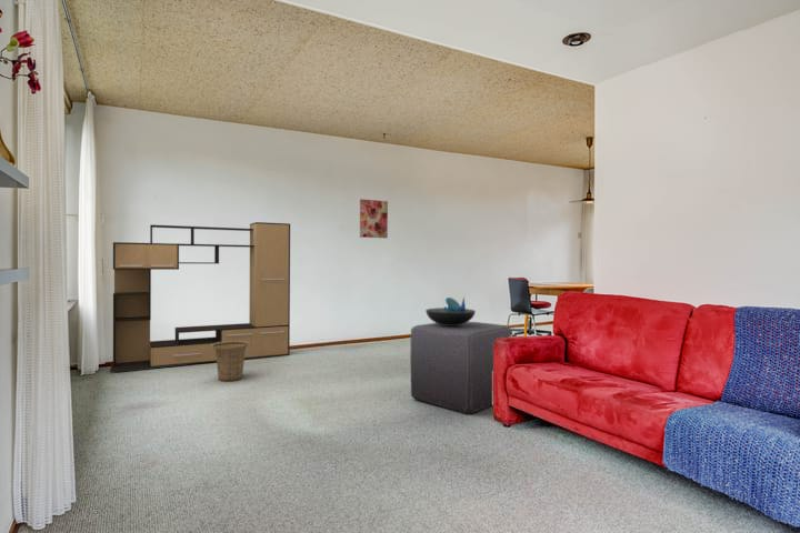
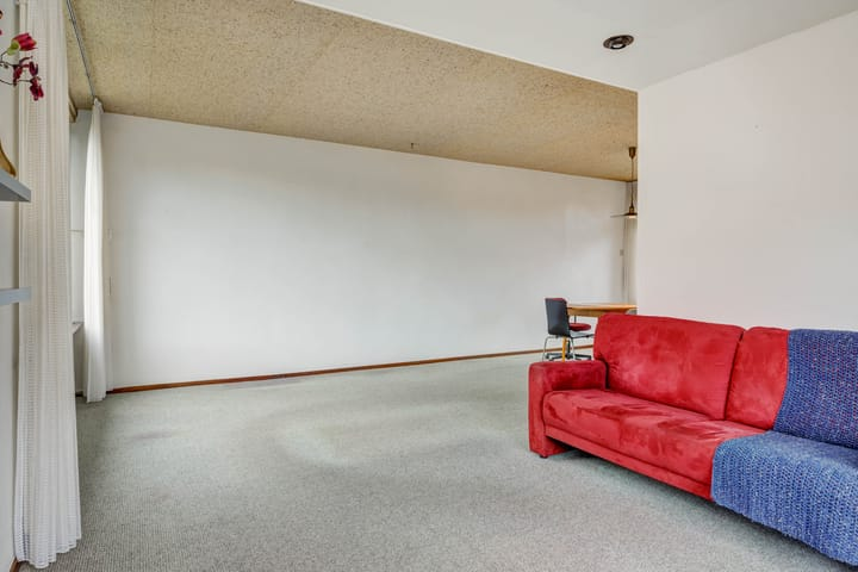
- wall art [359,198,389,239]
- media console [109,221,291,372]
- basket [211,341,250,383]
- cube [409,321,512,414]
- decorative bowl [424,295,477,325]
